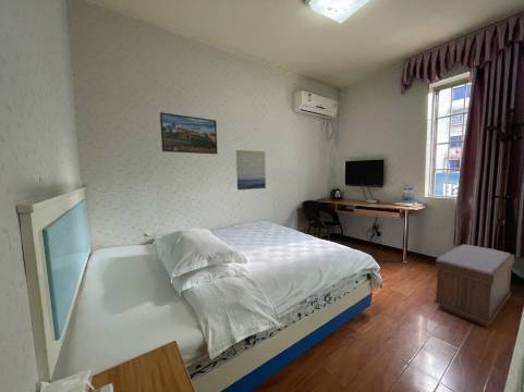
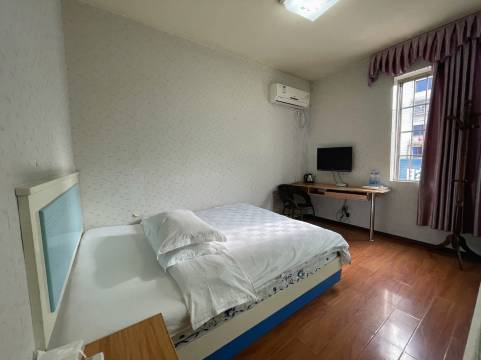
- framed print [159,111,218,156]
- wall art [235,149,267,191]
- bench [432,243,515,328]
